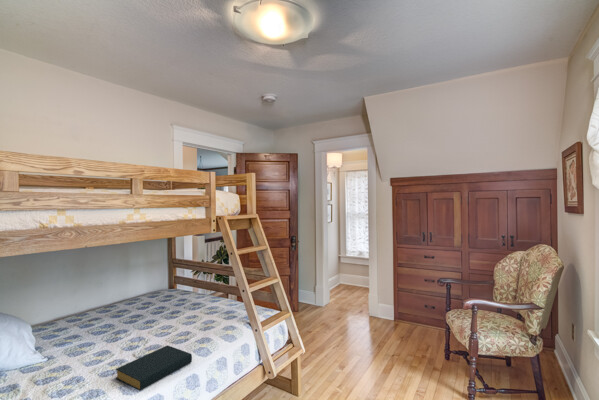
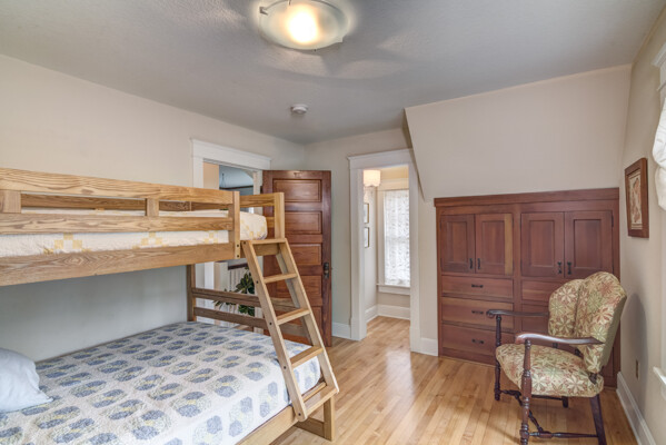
- hardback book [115,344,193,392]
